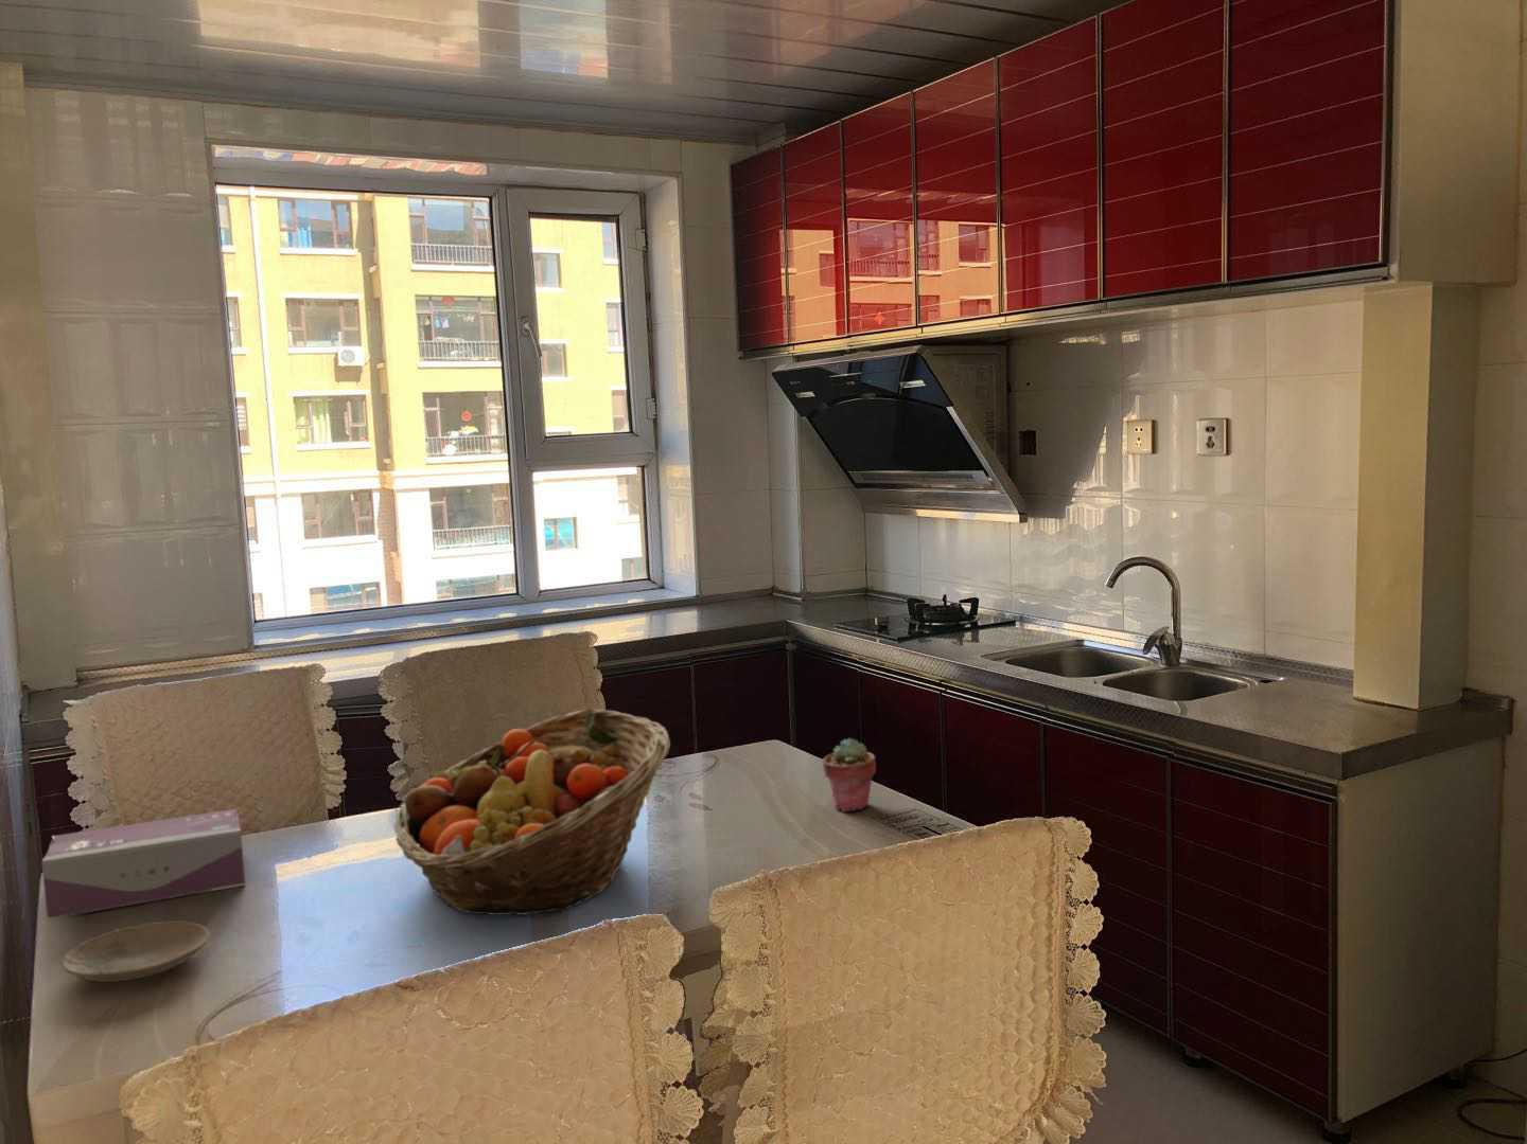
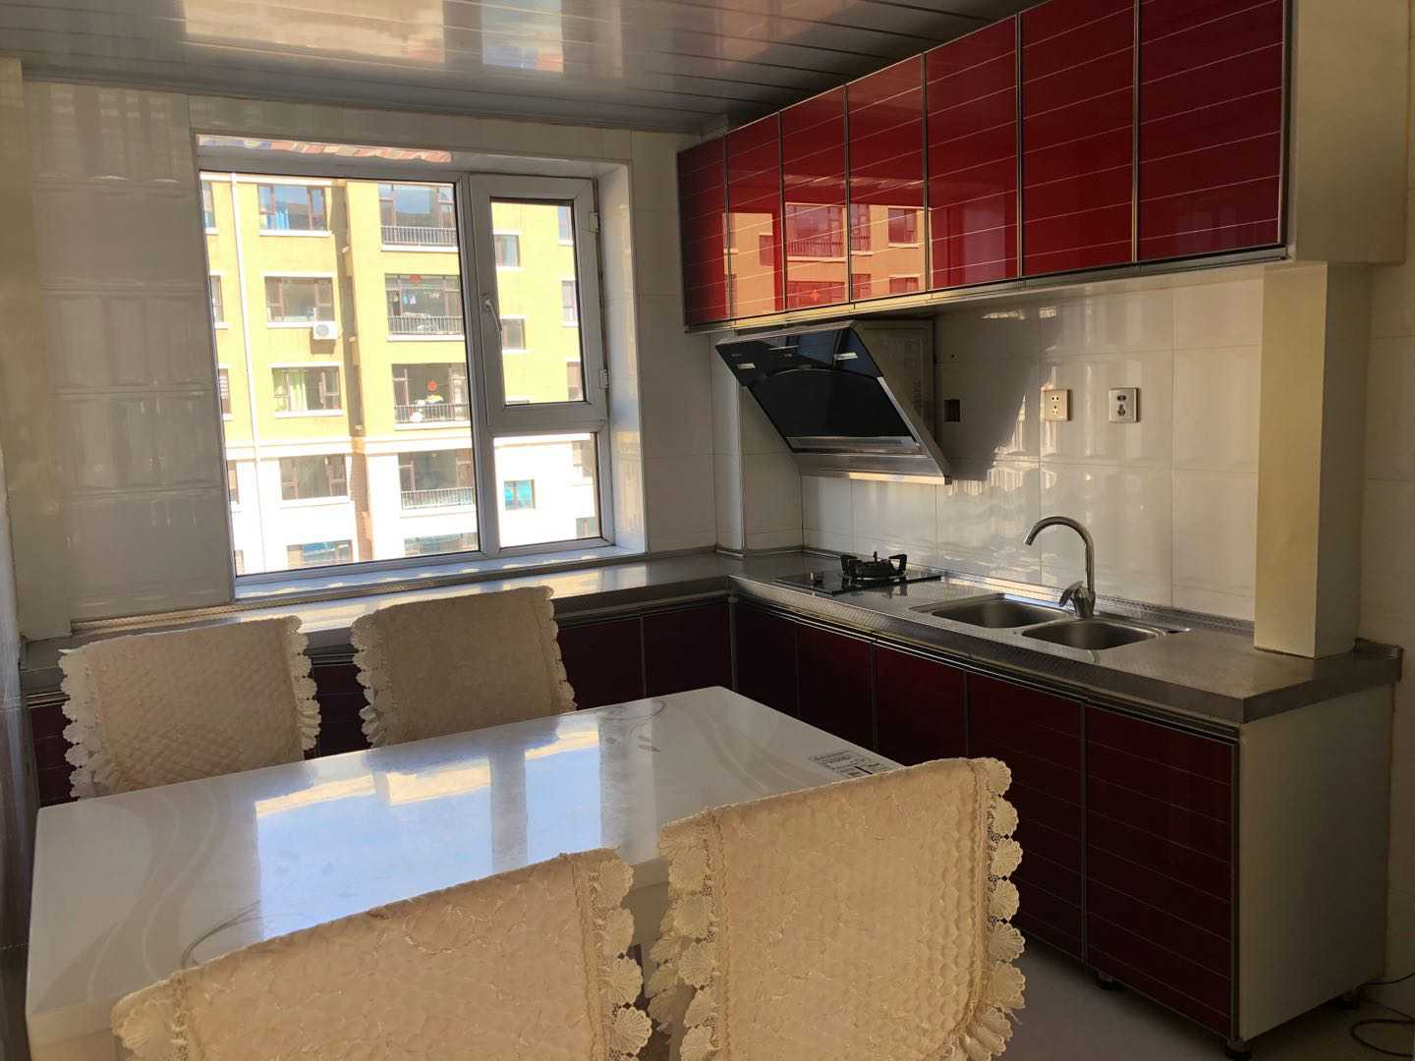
- potted succulent [821,738,877,812]
- tissue box [41,809,246,919]
- plate [60,920,212,983]
- fruit basket [393,708,671,916]
